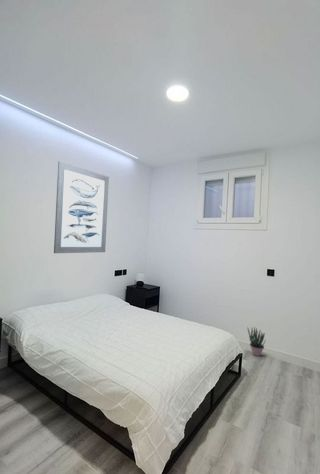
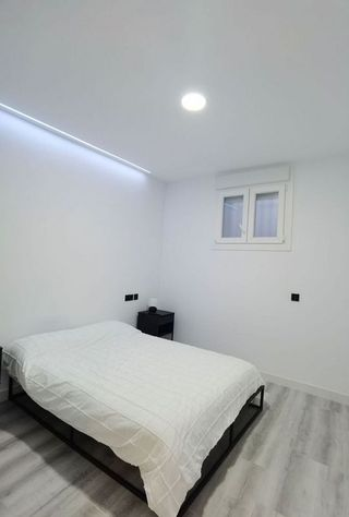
- potted plant [246,326,267,357]
- wall art [53,160,110,254]
